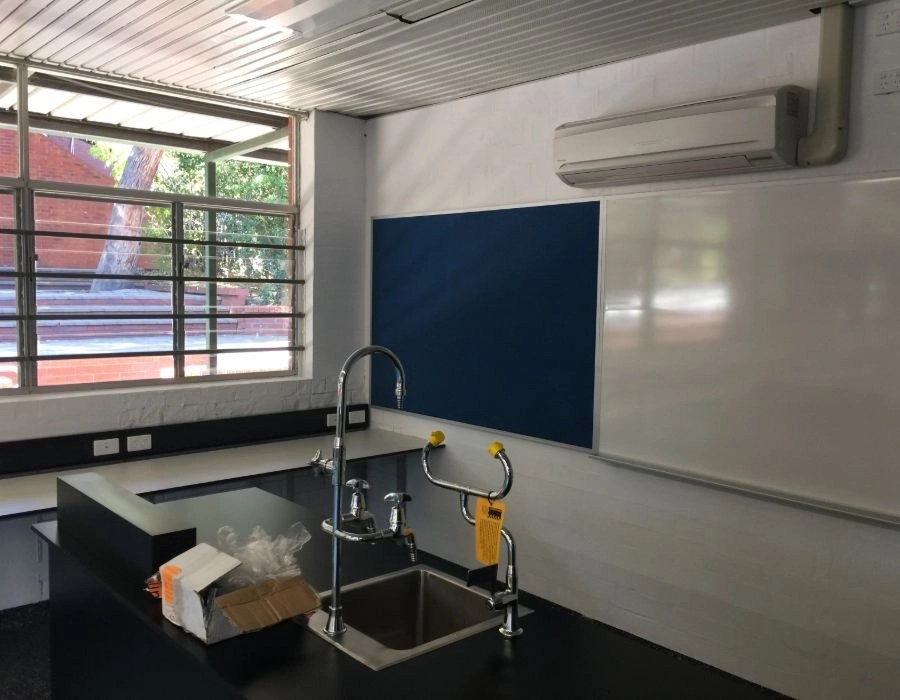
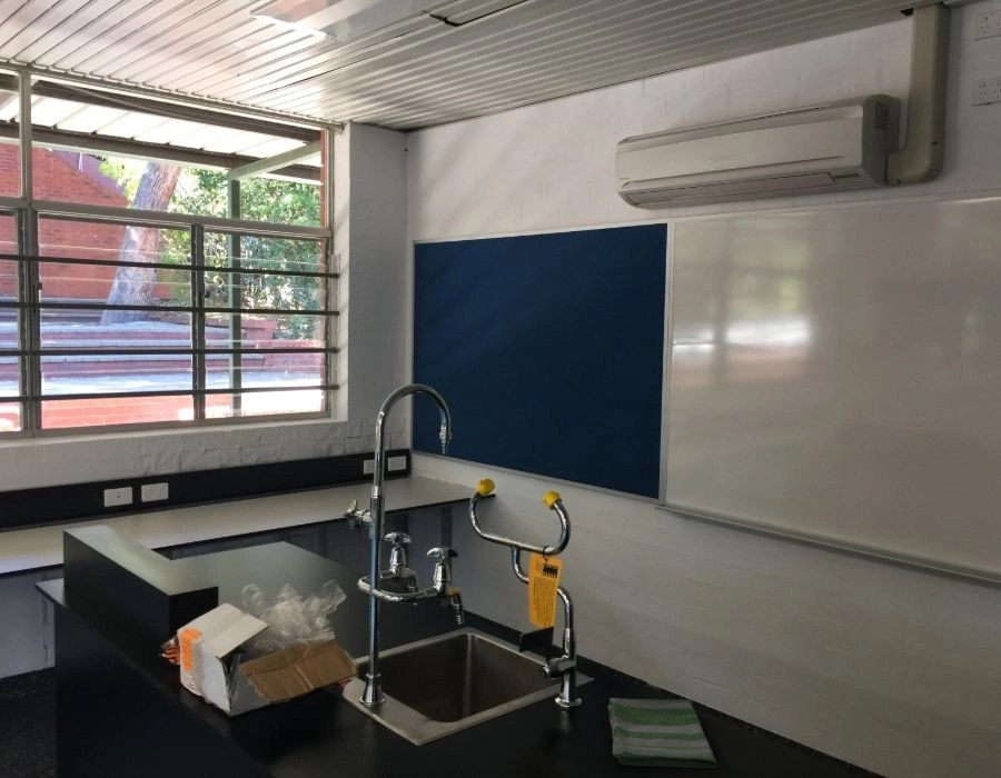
+ dish towel [607,697,718,769]
